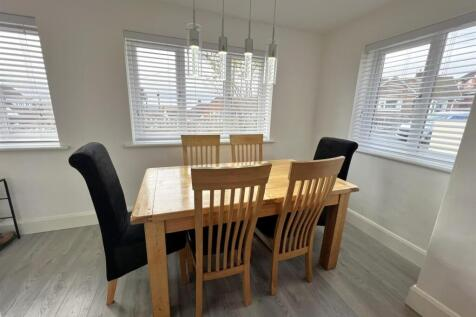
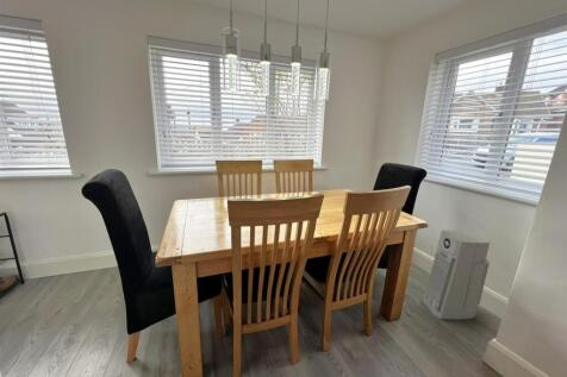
+ air purifier [422,228,491,321]
